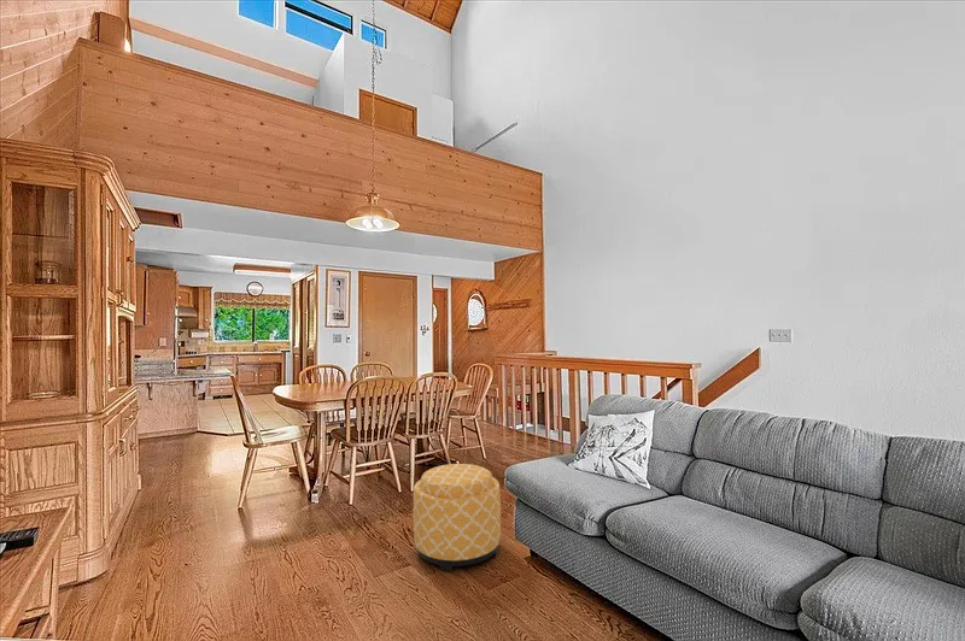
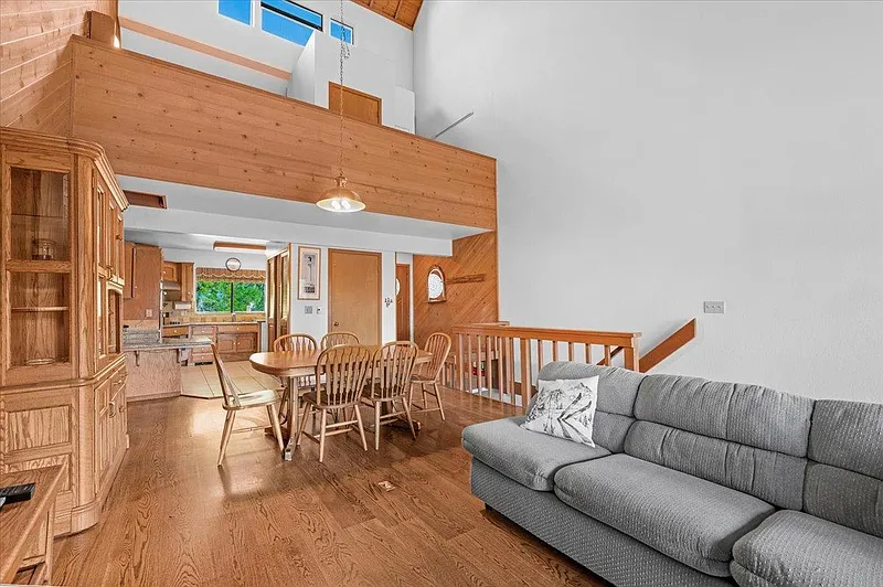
- ottoman [413,463,502,572]
